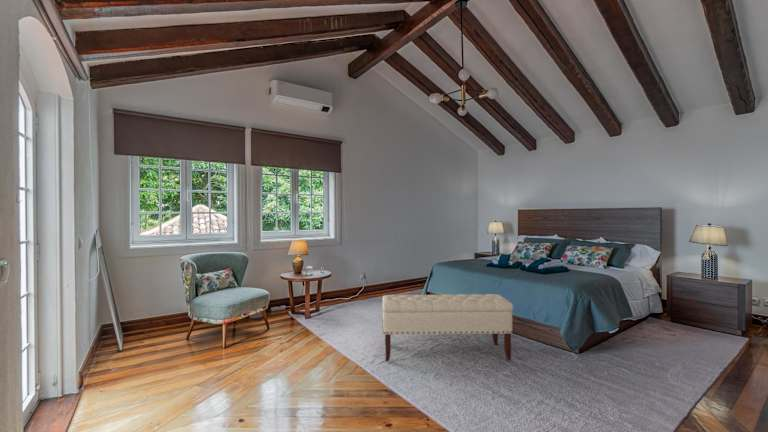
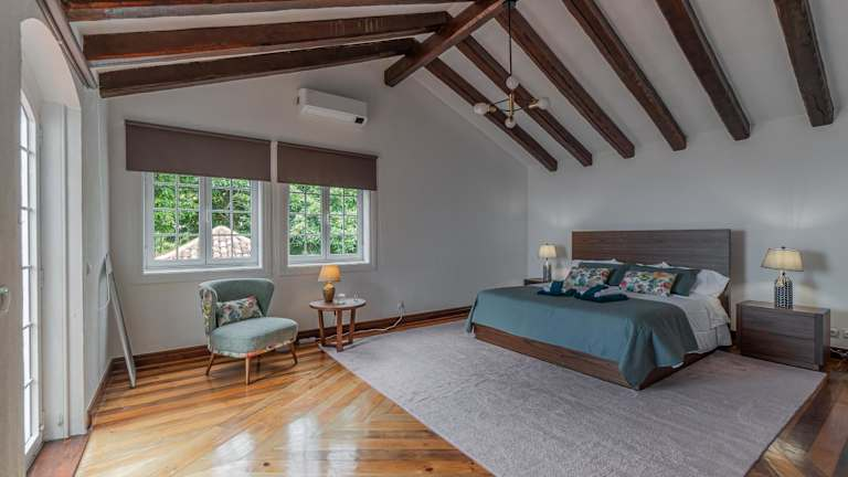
- bench [381,293,514,362]
